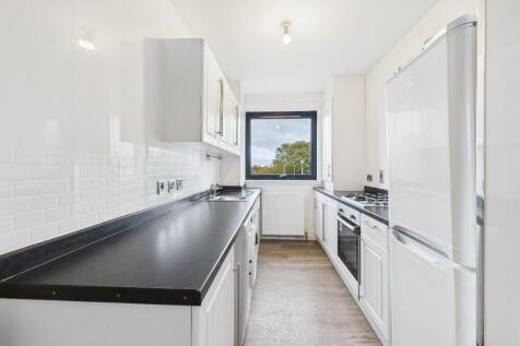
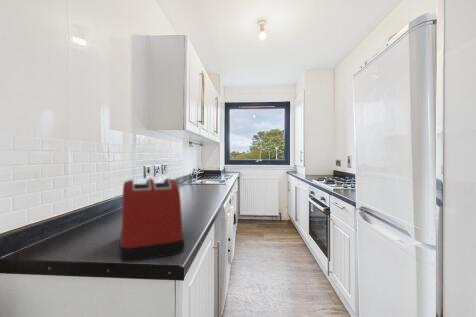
+ toaster [118,177,186,263]
